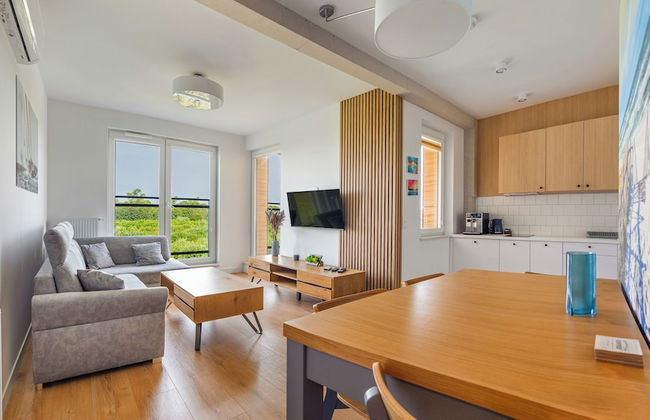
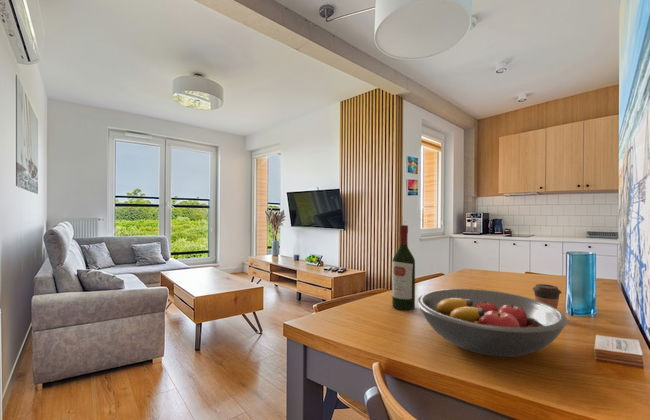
+ fruit bowl [416,288,569,358]
+ wine bottle [391,224,416,311]
+ coffee cup [531,283,562,309]
